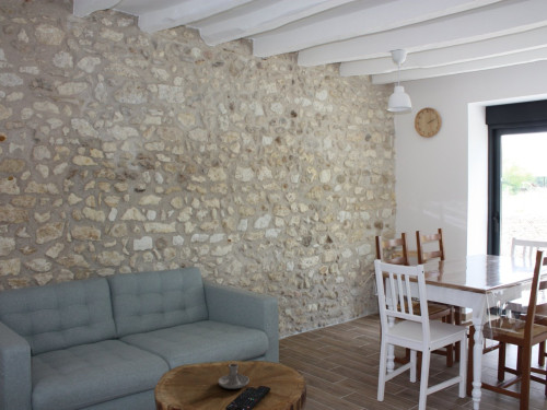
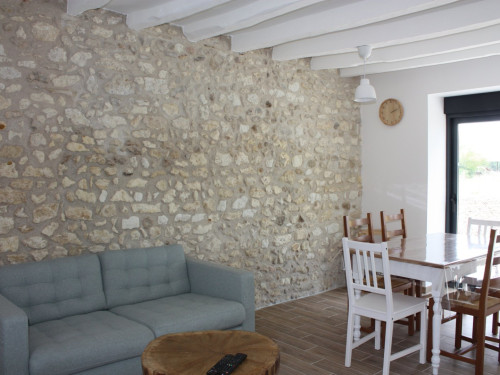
- candle holder [217,363,251,389]
